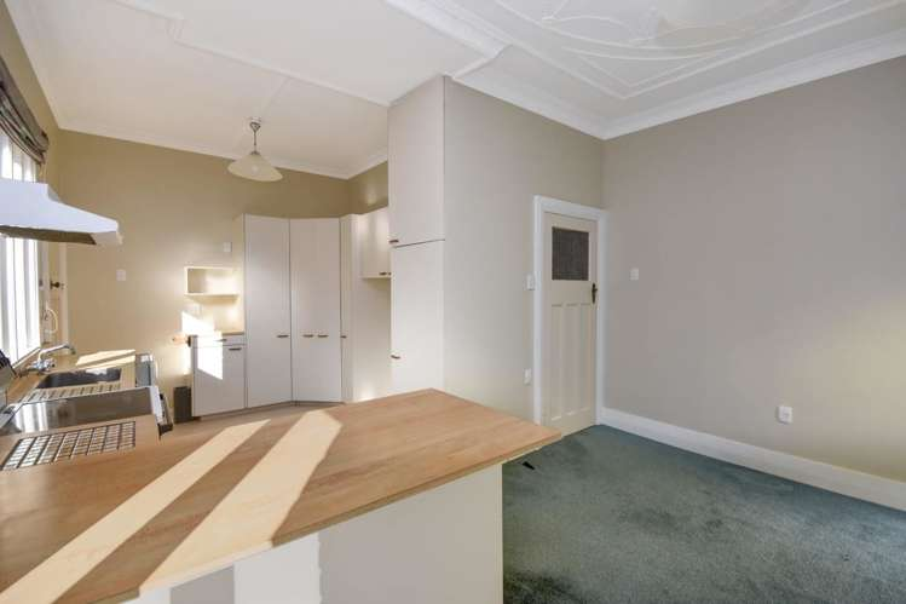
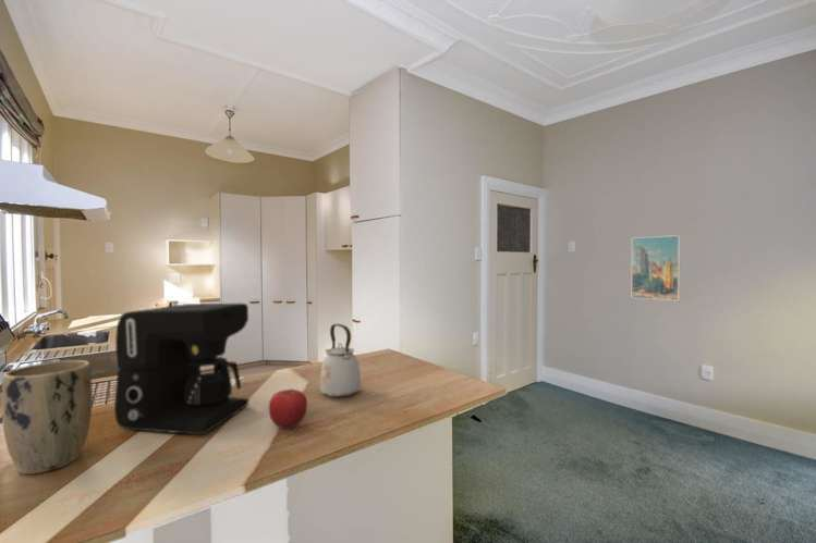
+ fruit [268,387,308,430]
+ kettle [318,323,362,398]
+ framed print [631,234,681,301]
+ coffee maker [113,303,249,435]
+ plant pot [1,359,94,476]
